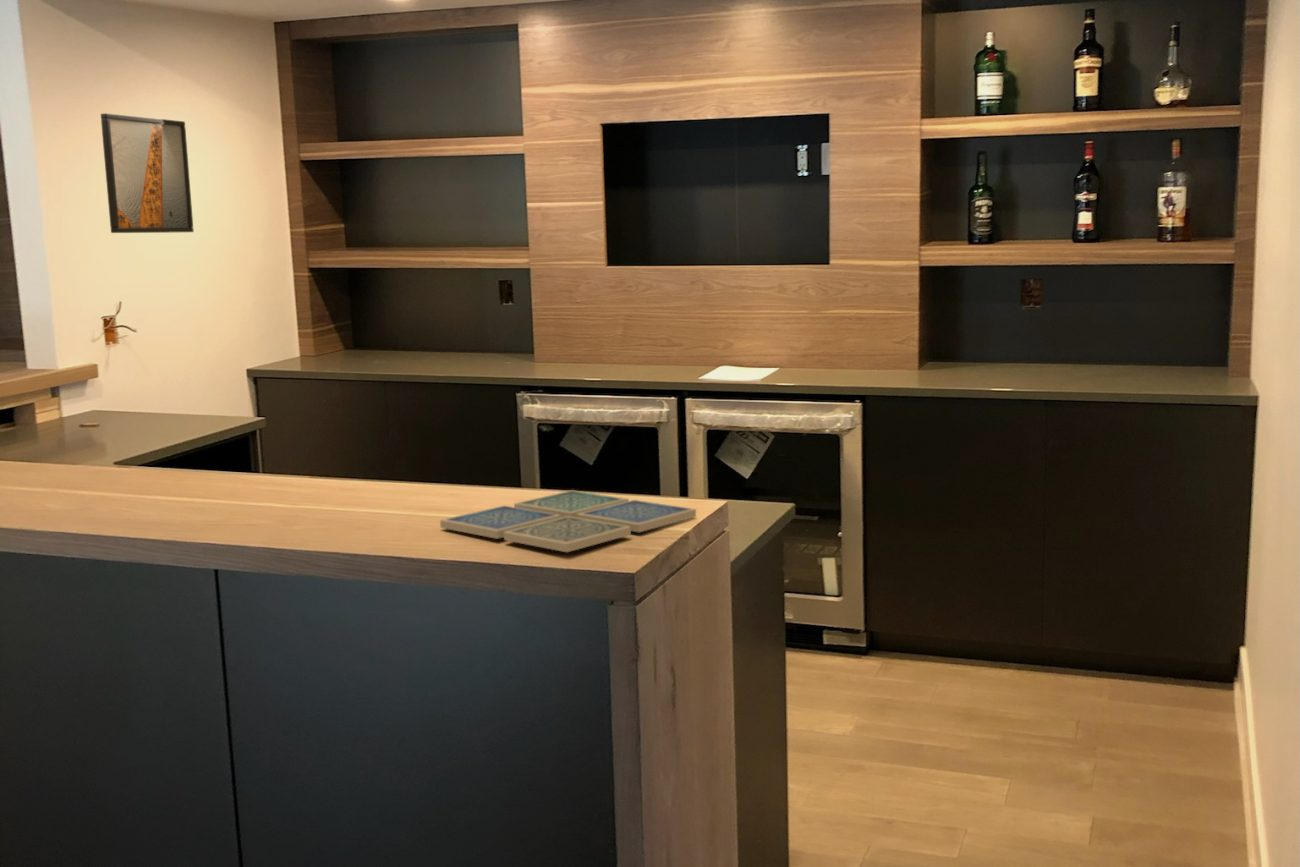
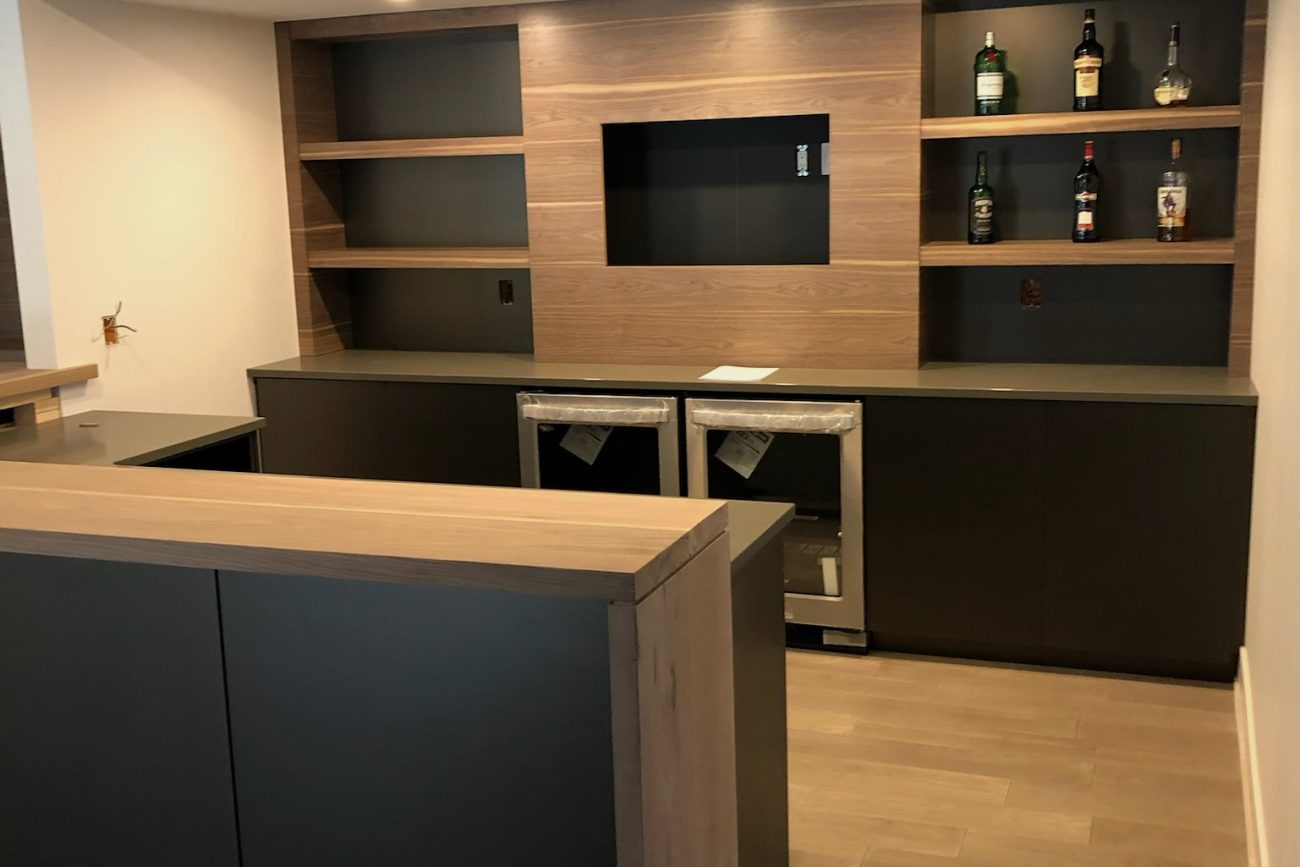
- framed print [100,112,195,234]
- drink coaster [439,489,697,553]
